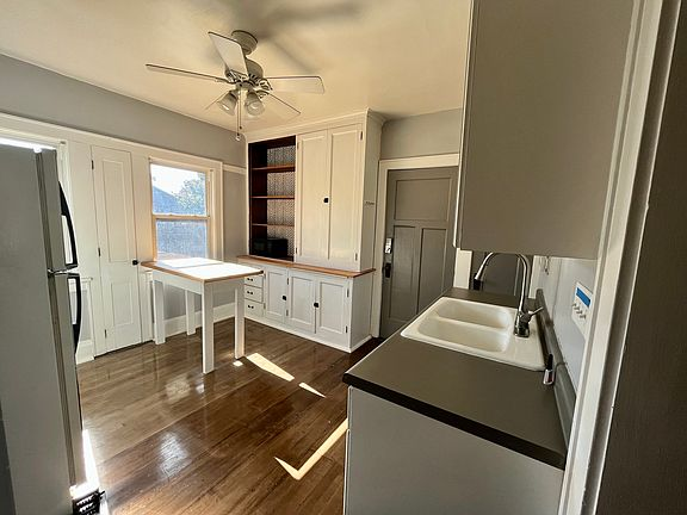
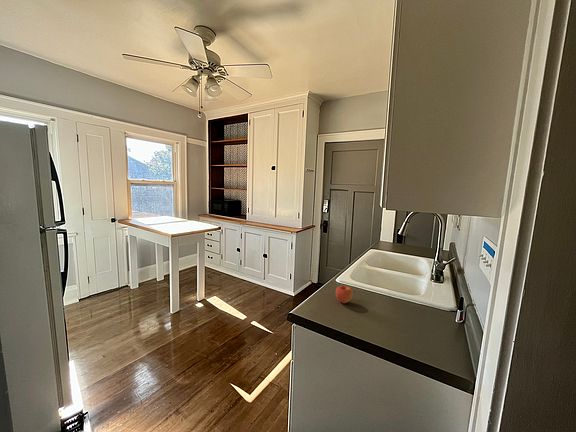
+ apple [335,285,354,304]
